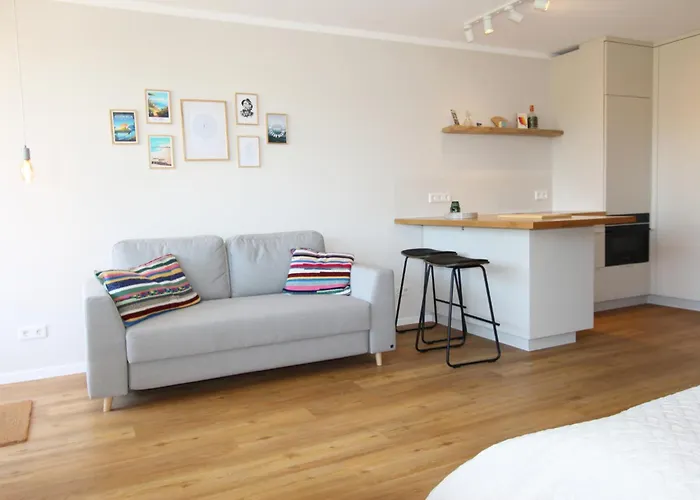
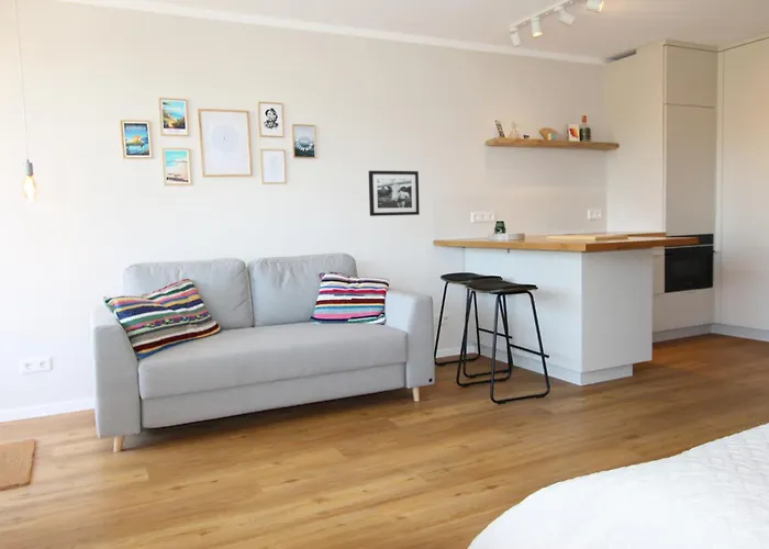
+ picture frame [368,169,421,217]
